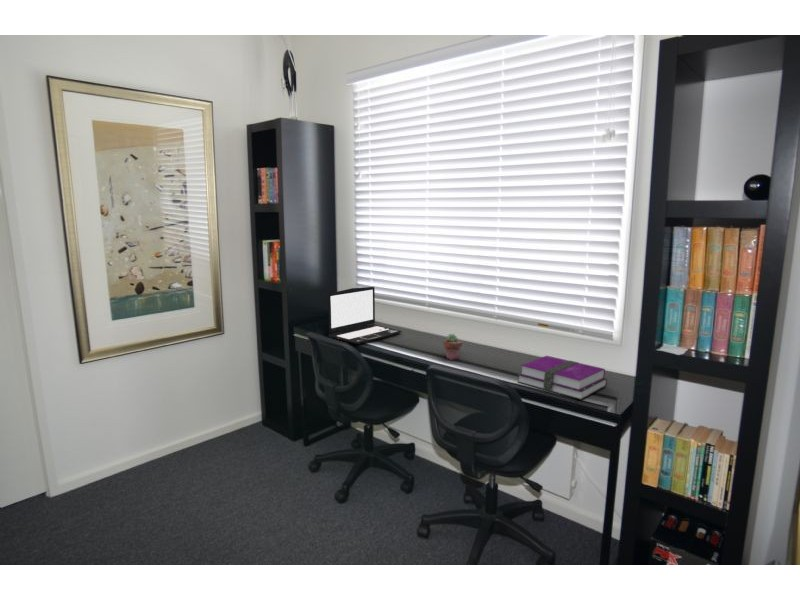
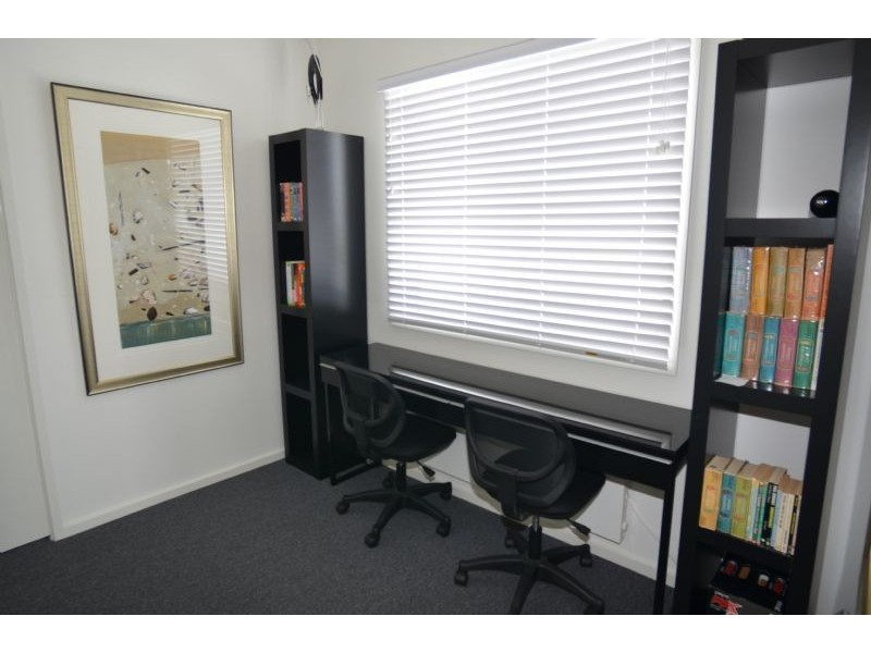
- hardback book [517,355,608,401]
- potted succulent [443,333,463,361]
- laptop [327,286,403,345]
